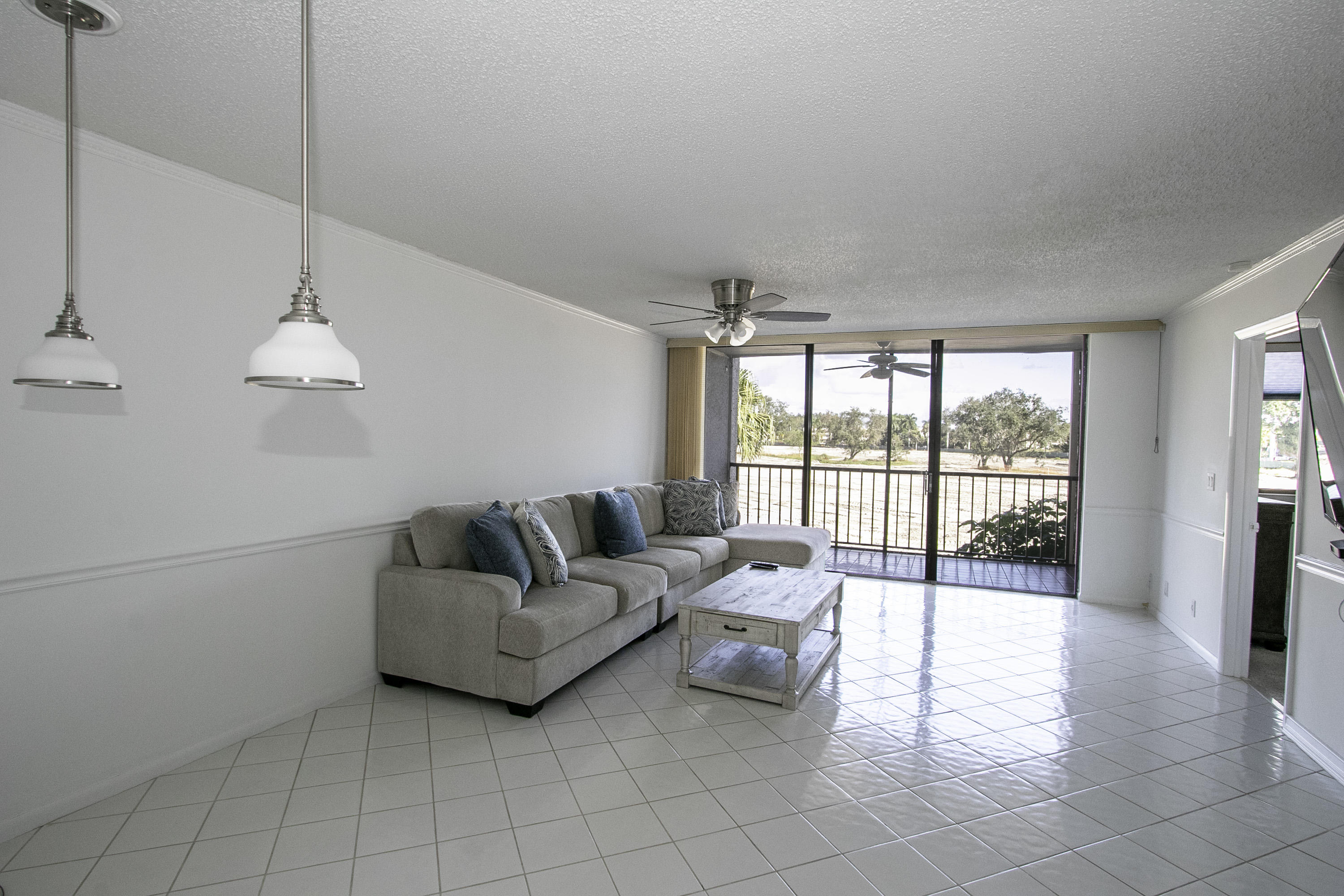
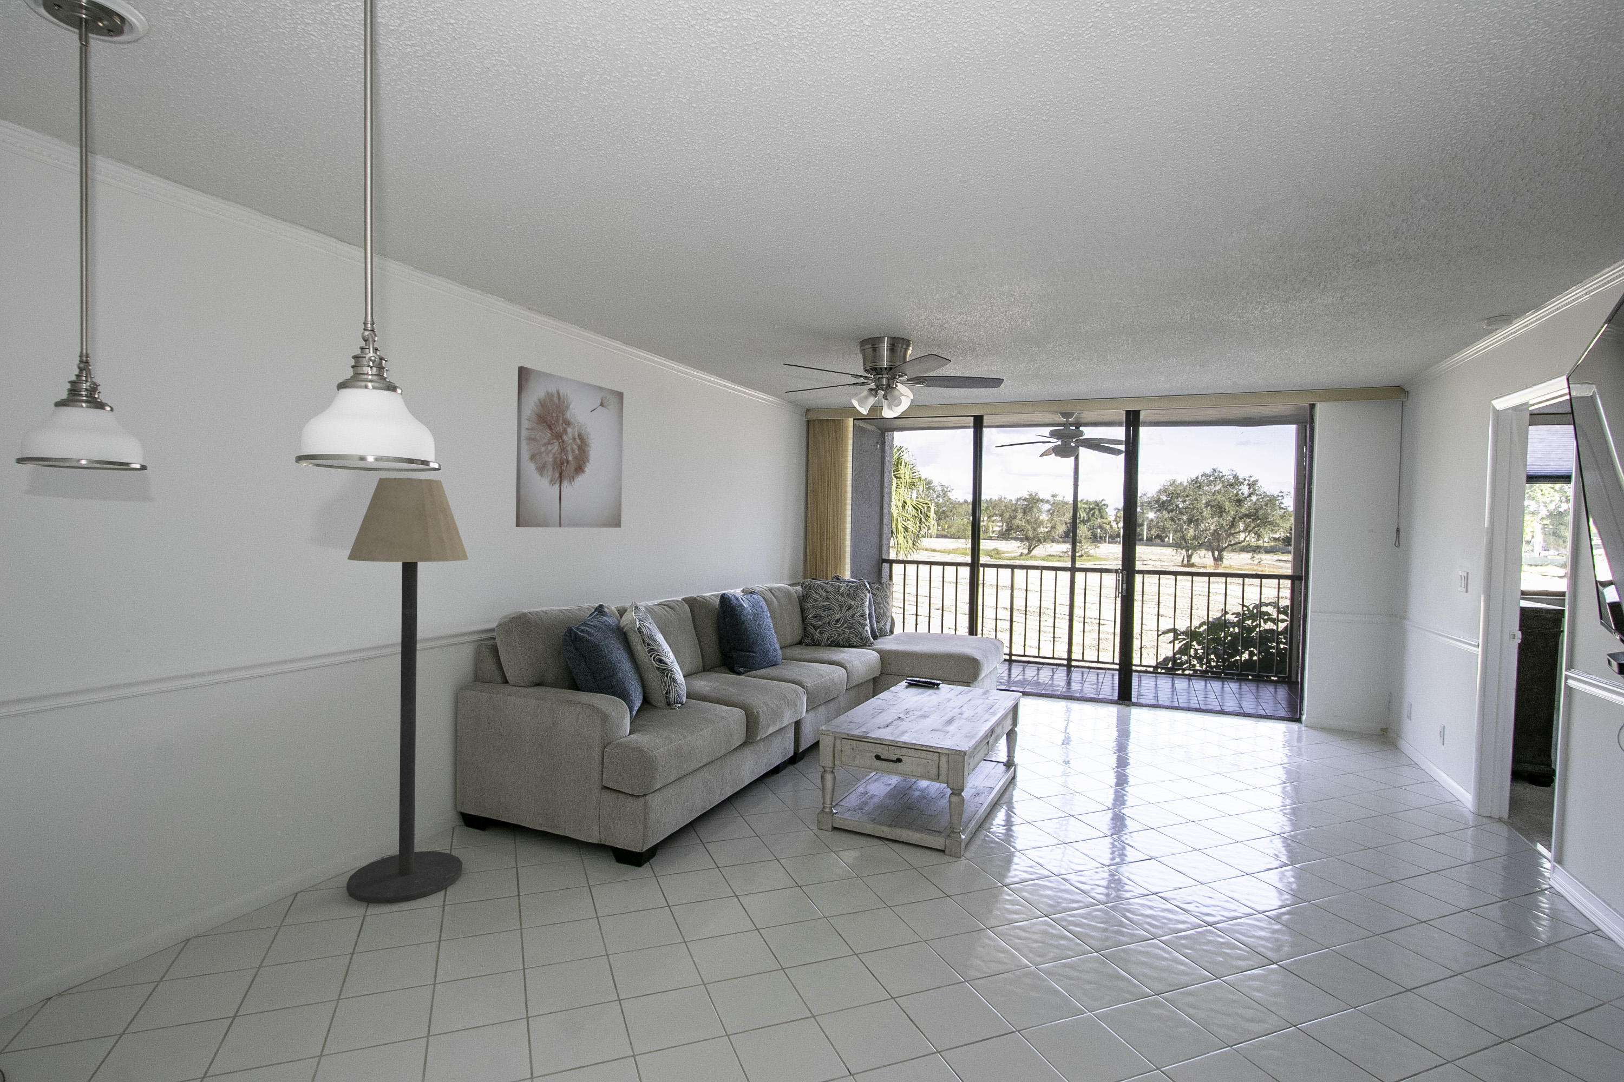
+ wall art [515,366,625,529]
+ floor lamp [346,477,469,904]
